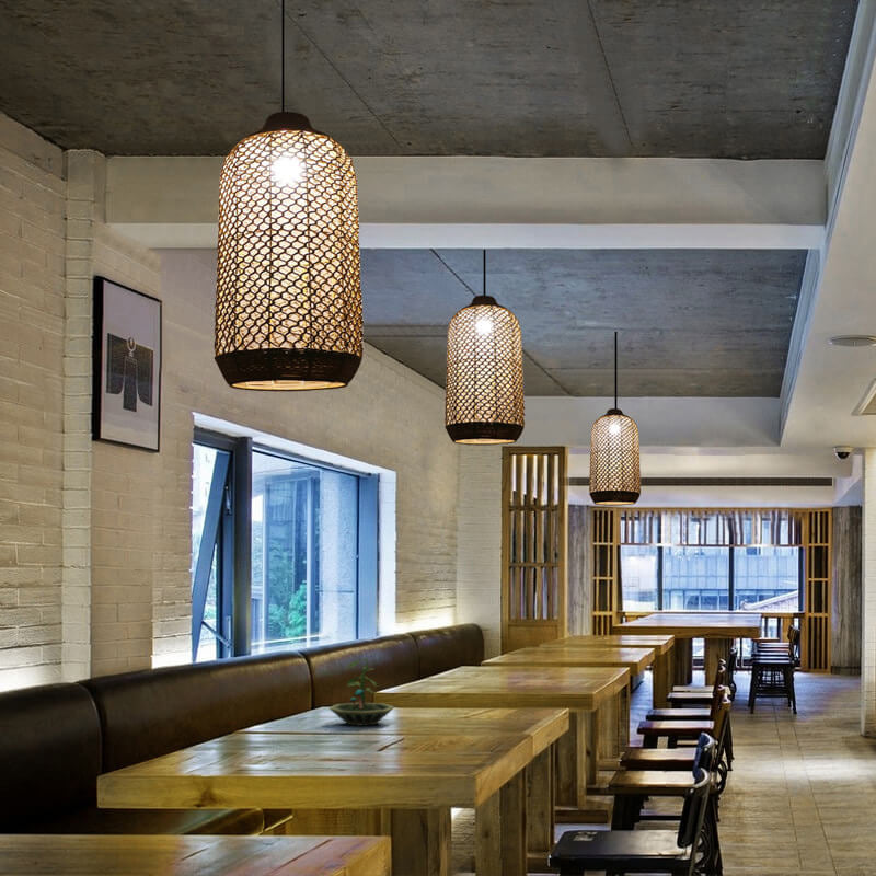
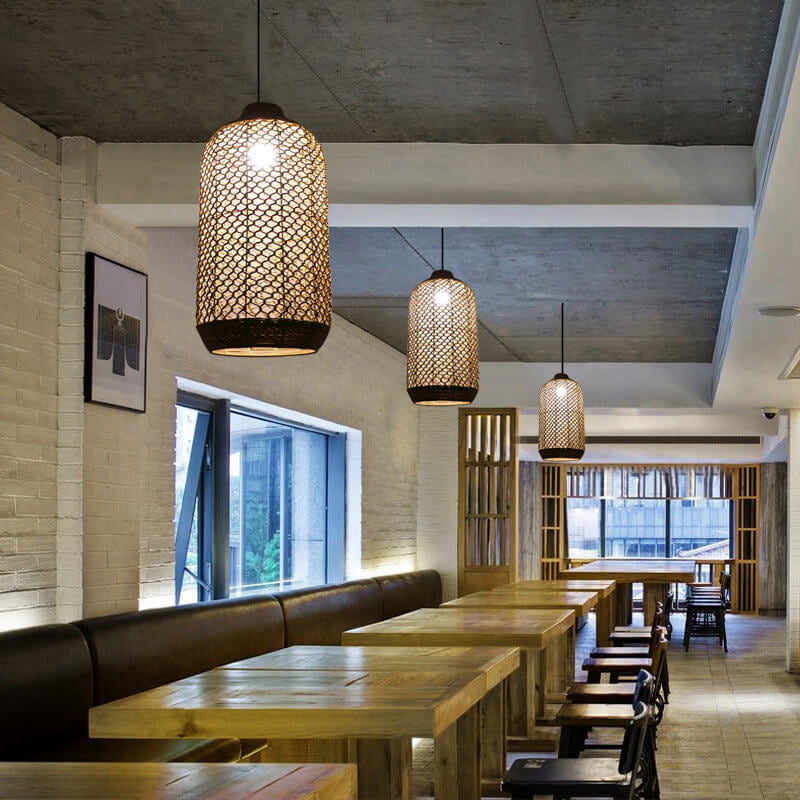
- terrarium [327,657,396,727]
